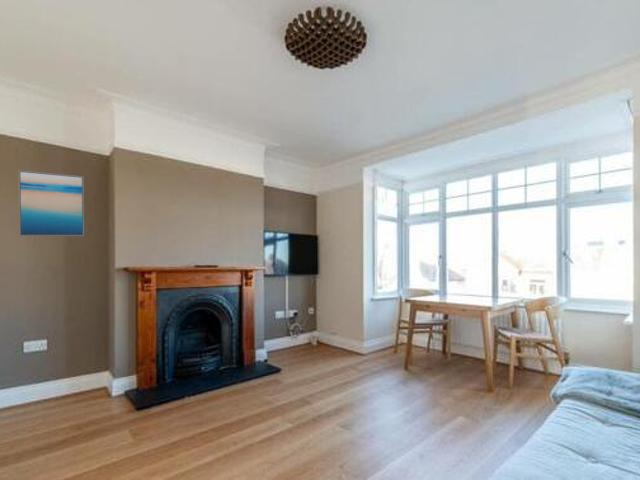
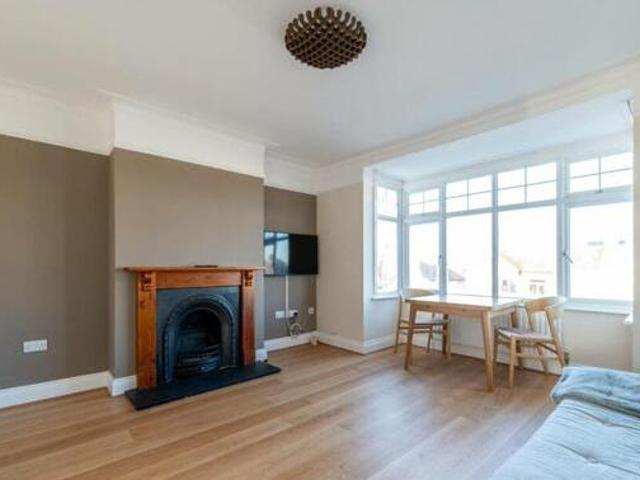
- wall art [17,169,85,237]
